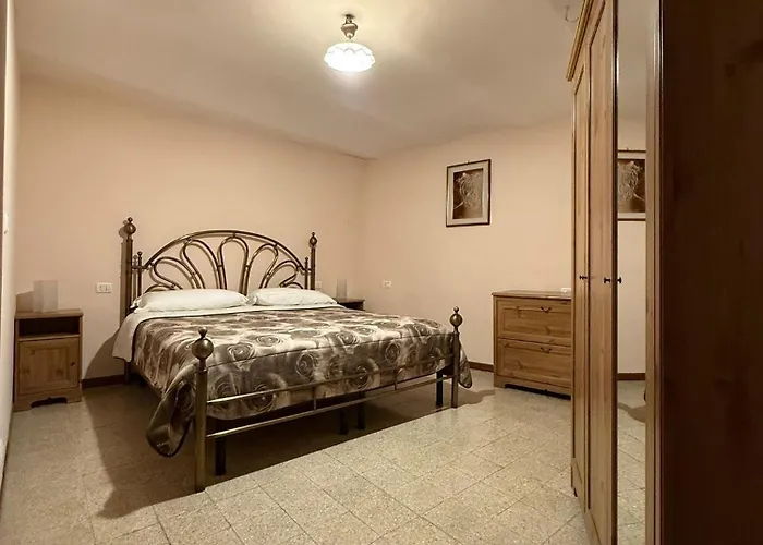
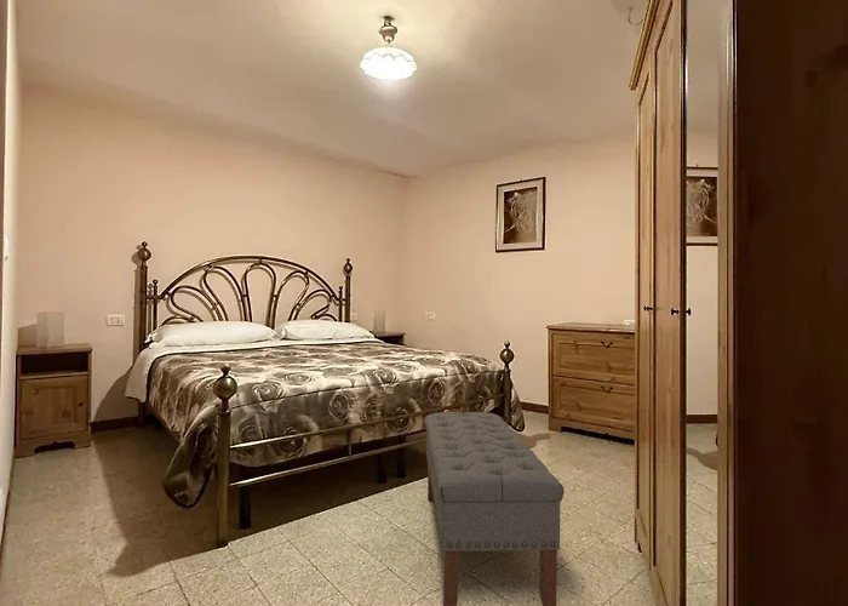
+ bench [424,411,565,606]
